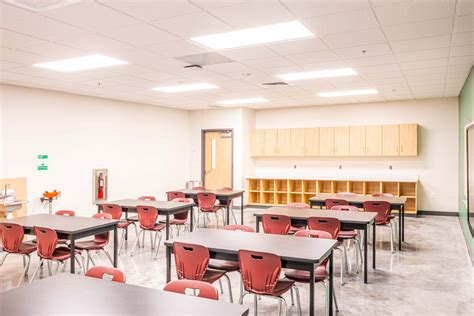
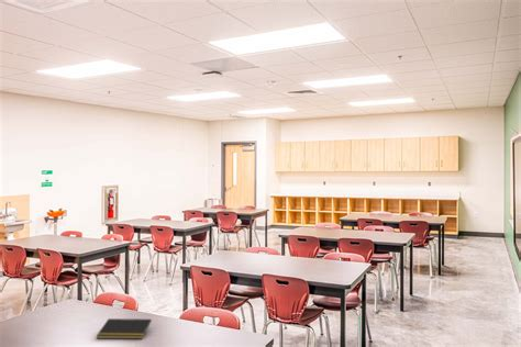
+ notepad [96,317,153,339]
